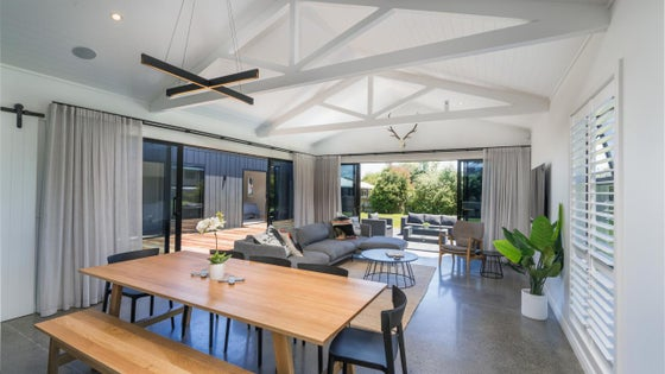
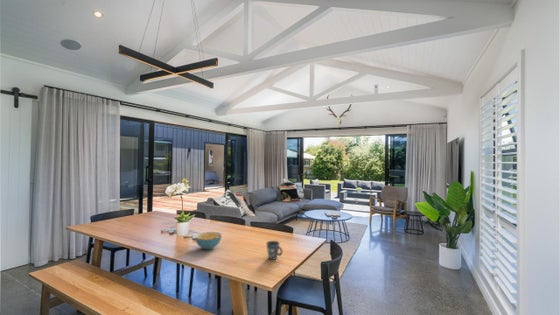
+ cereal bowl [194,231,223,250]
+ mug [265,240,284,261]
